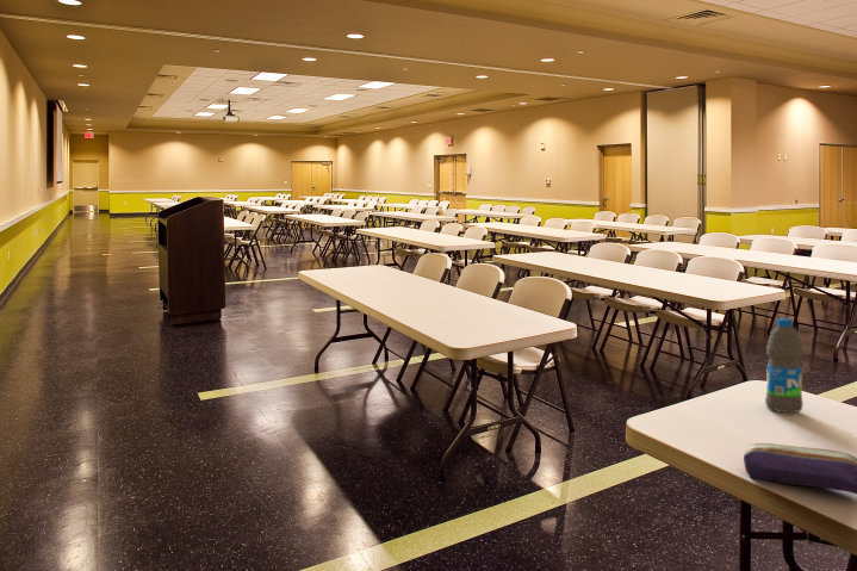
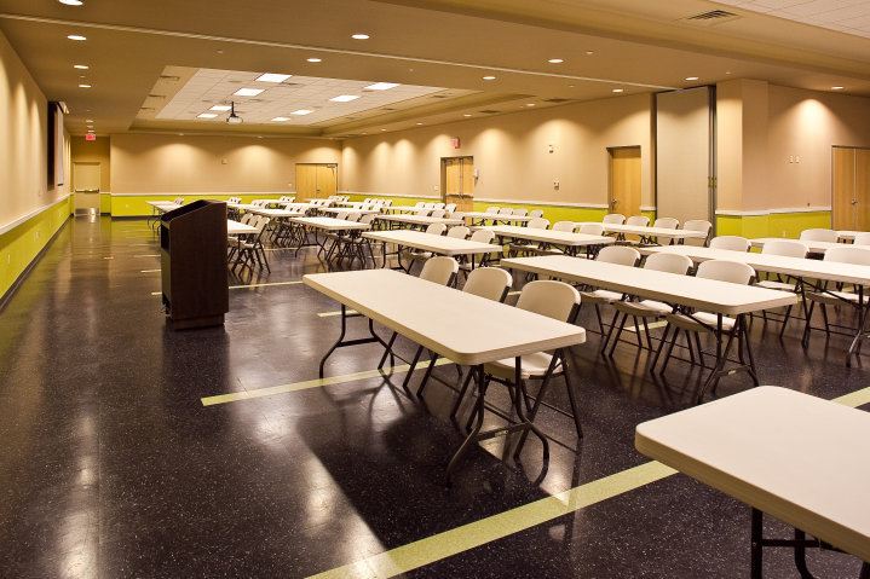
- water bottle [764,317,805,415]
- pencil case [743,442,857,495]
